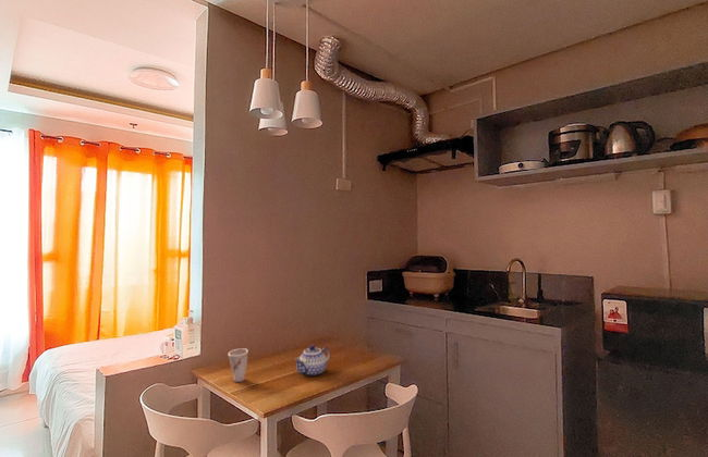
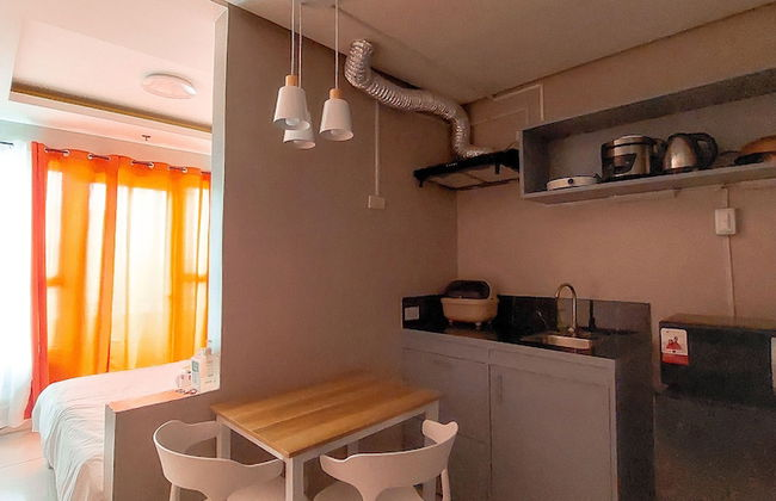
- cup [228,347,249,383]
- teapot [294,344,331,378]
